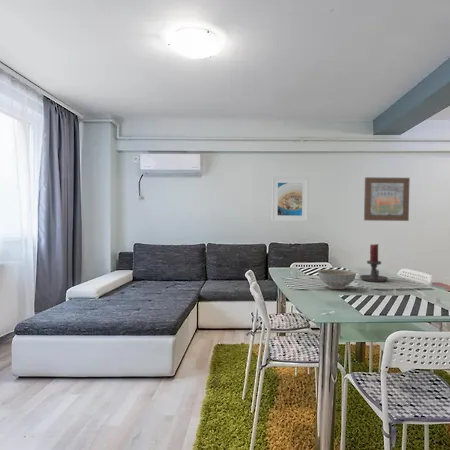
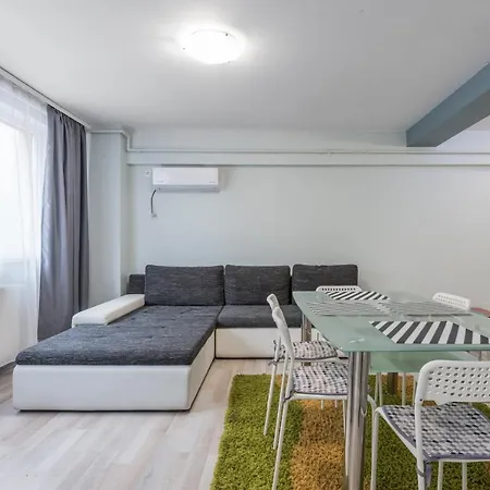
- wall art [363,176,411,222]
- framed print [270,176,310,223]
- decorative bowl [317,268,357,290]
- candle holder [359,243,389,283]
